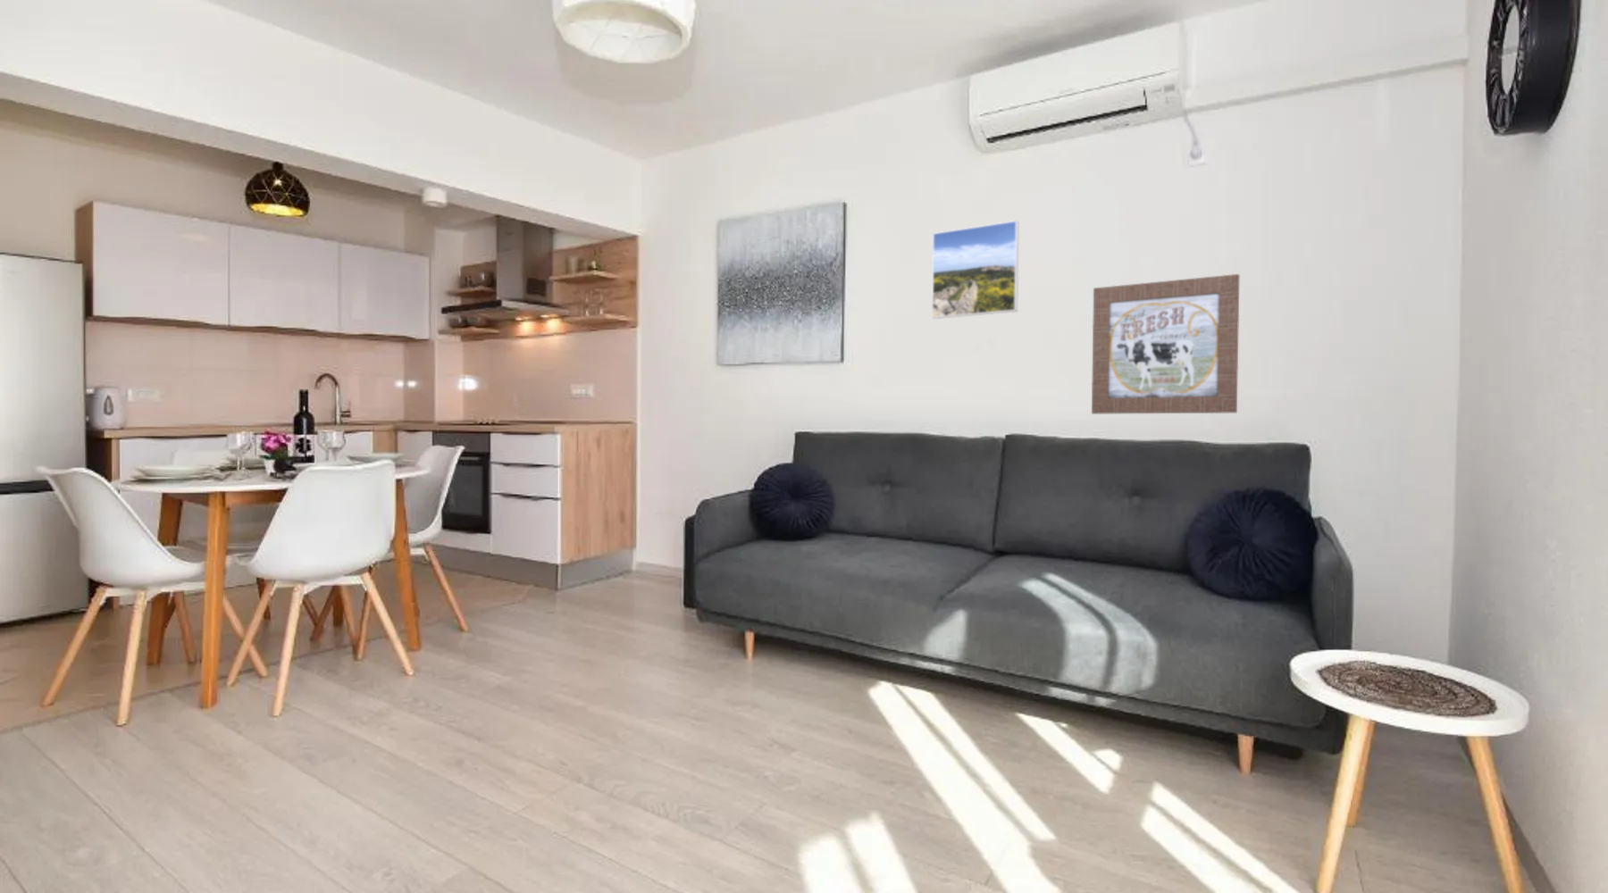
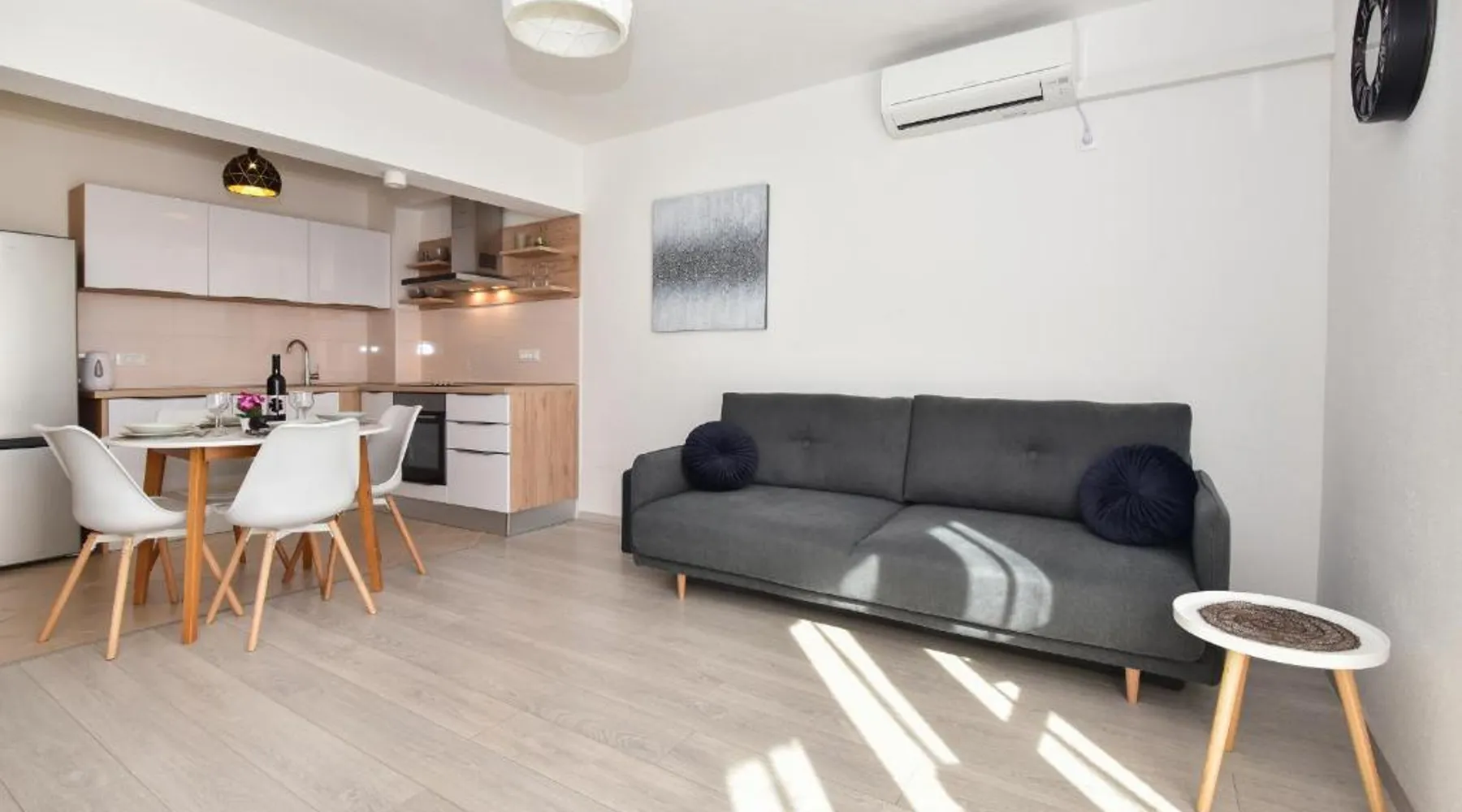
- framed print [930,220,1020,320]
- wall art [1091,273,1240,416]
